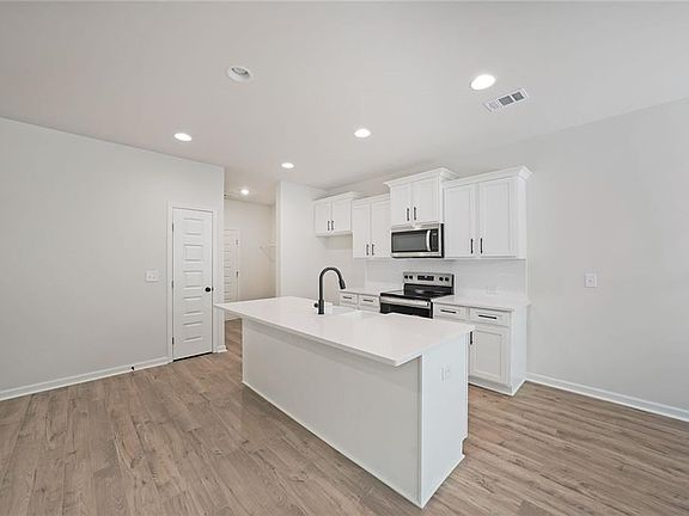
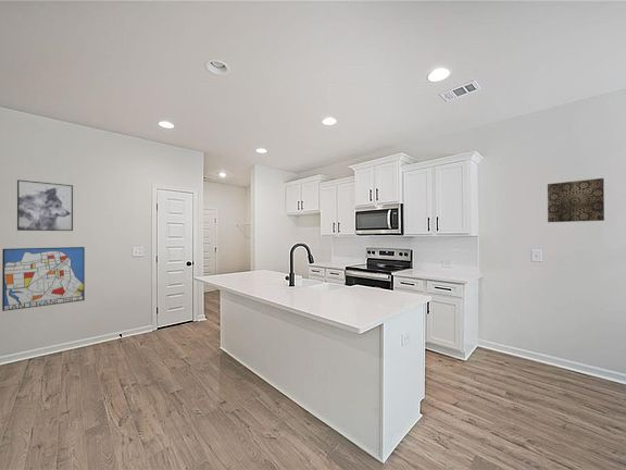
+ wall art [547,177,605,223]
+ wall art [1,246,86,312]
+ wall art [16,178,74,232]
